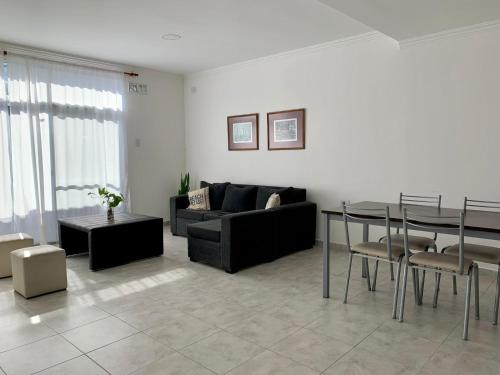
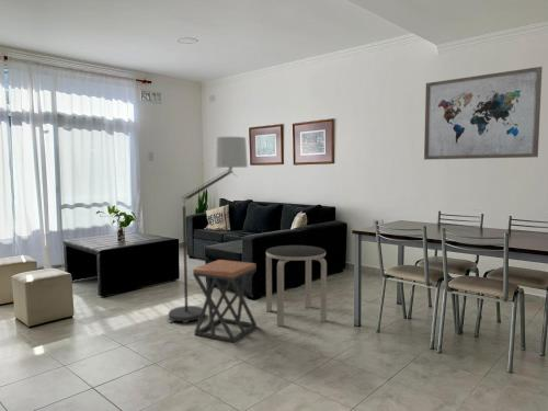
+ side table [265,244,328,328]
+ floor lamp [167,136,249,323]
+ wall art [423,66,544,161]
+ stool [192,259,258,343]
